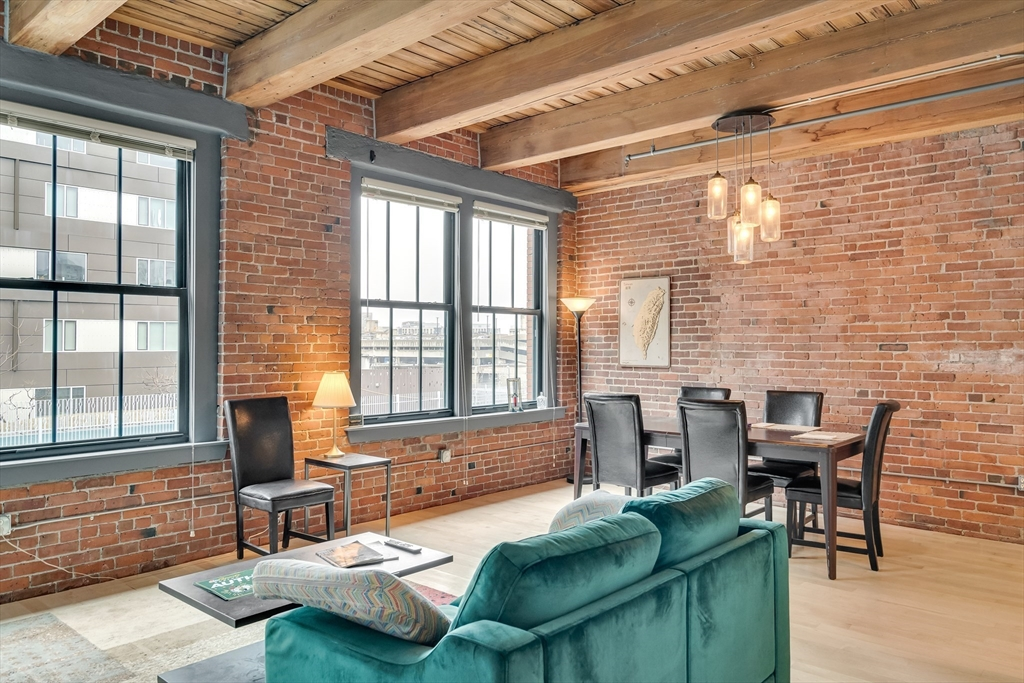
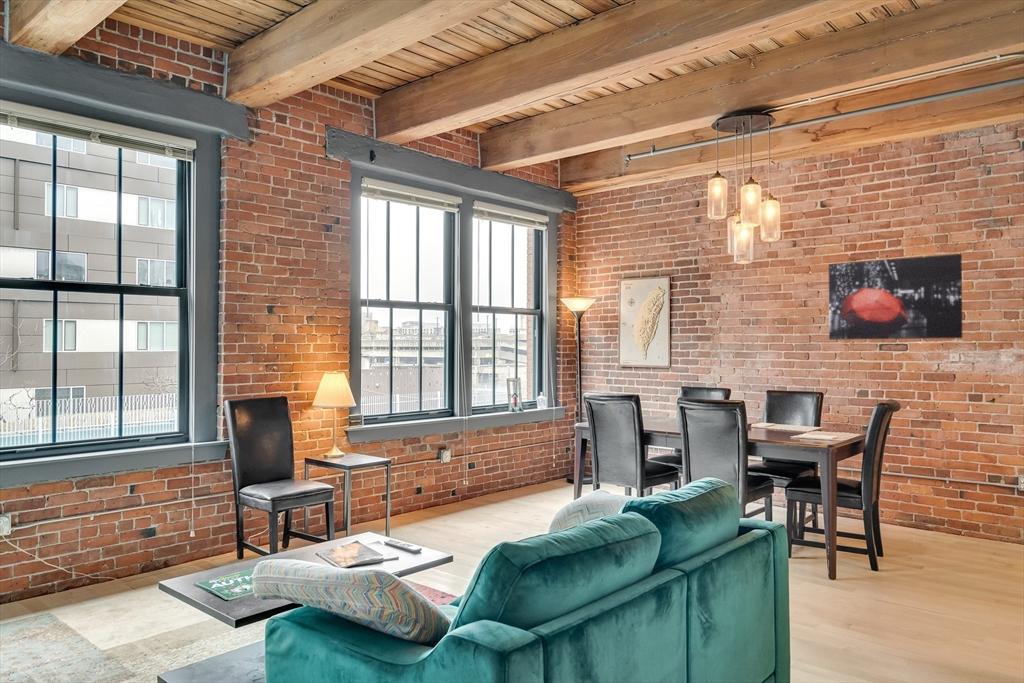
+ wall art [828,253,963,341]
